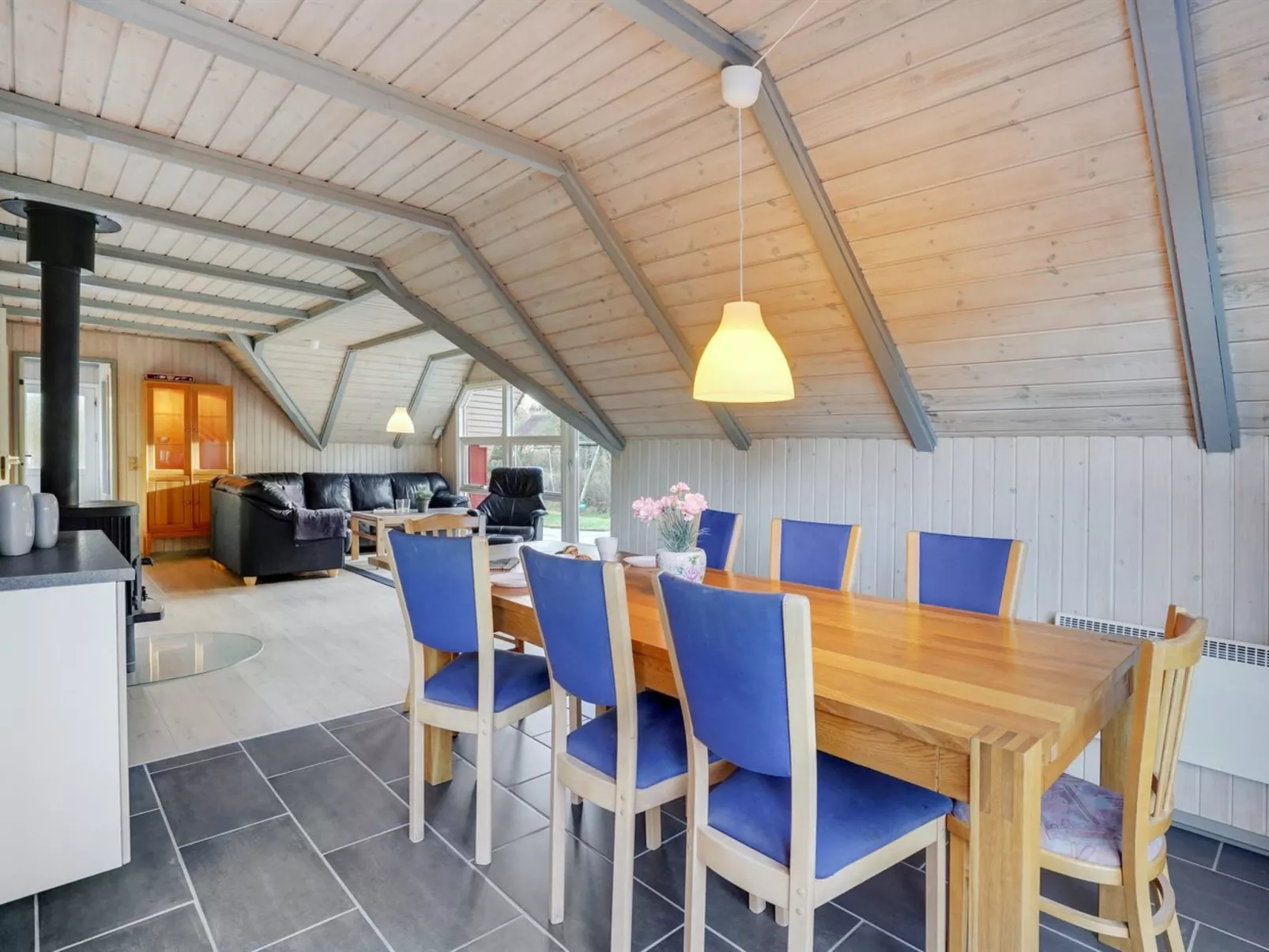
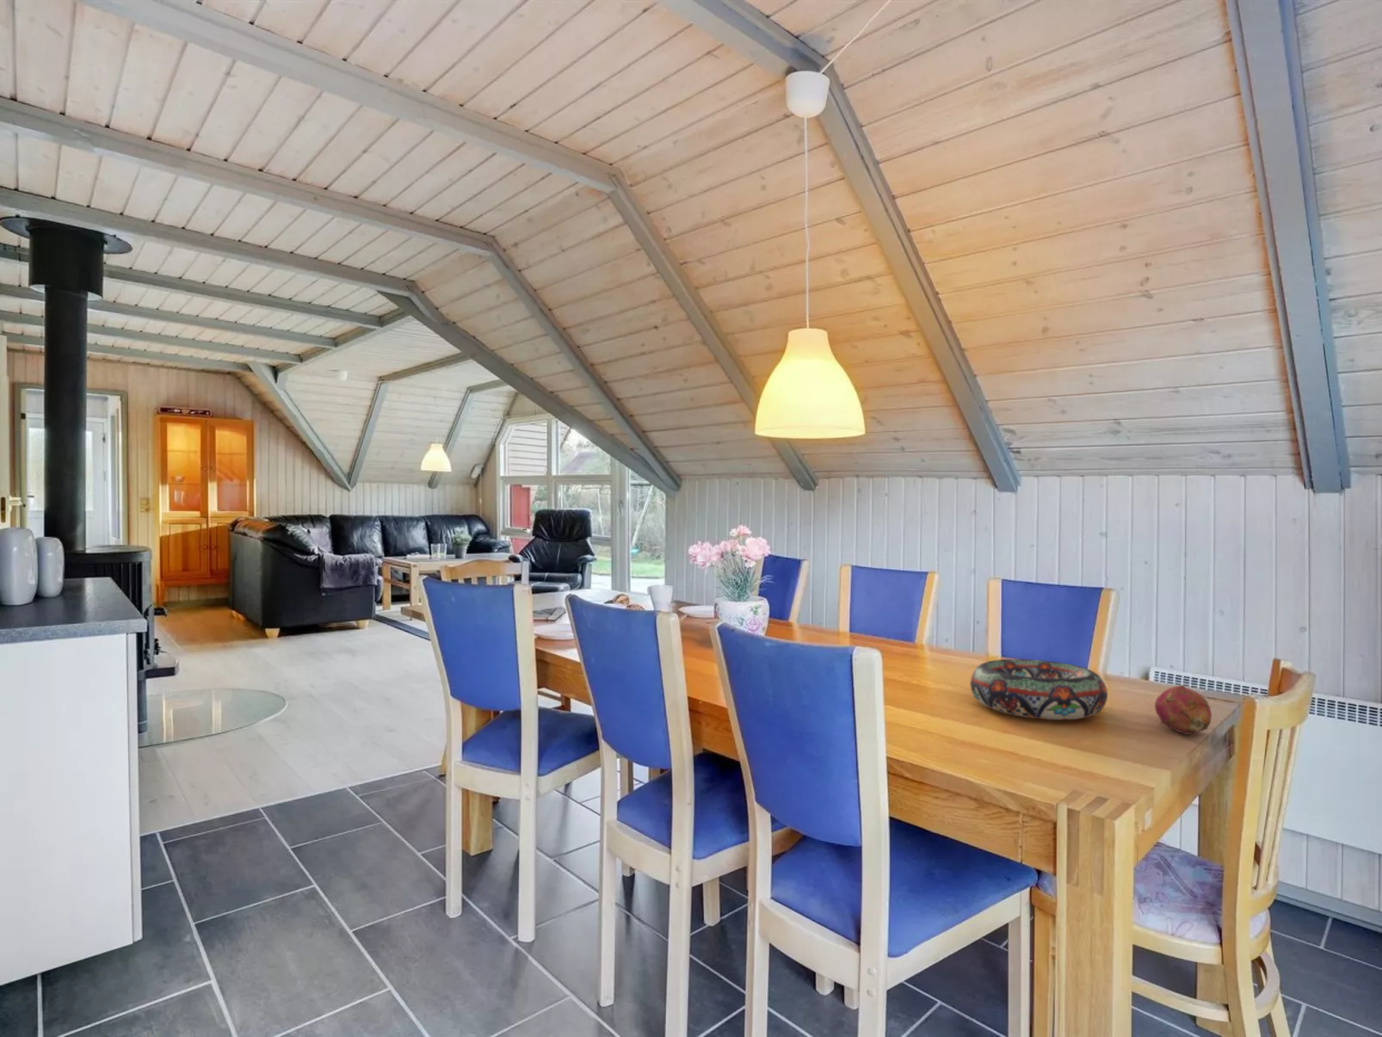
+ decorative bowl [969,658,1109,720]
+ fruit [1154,684,1212,735]
